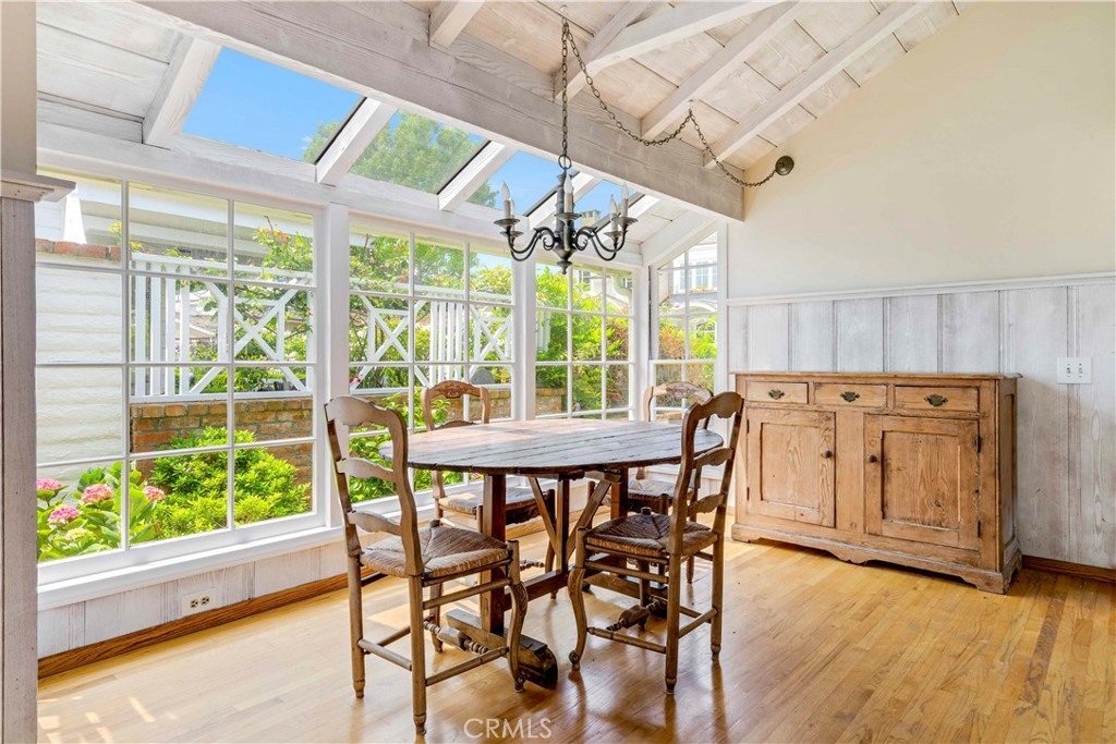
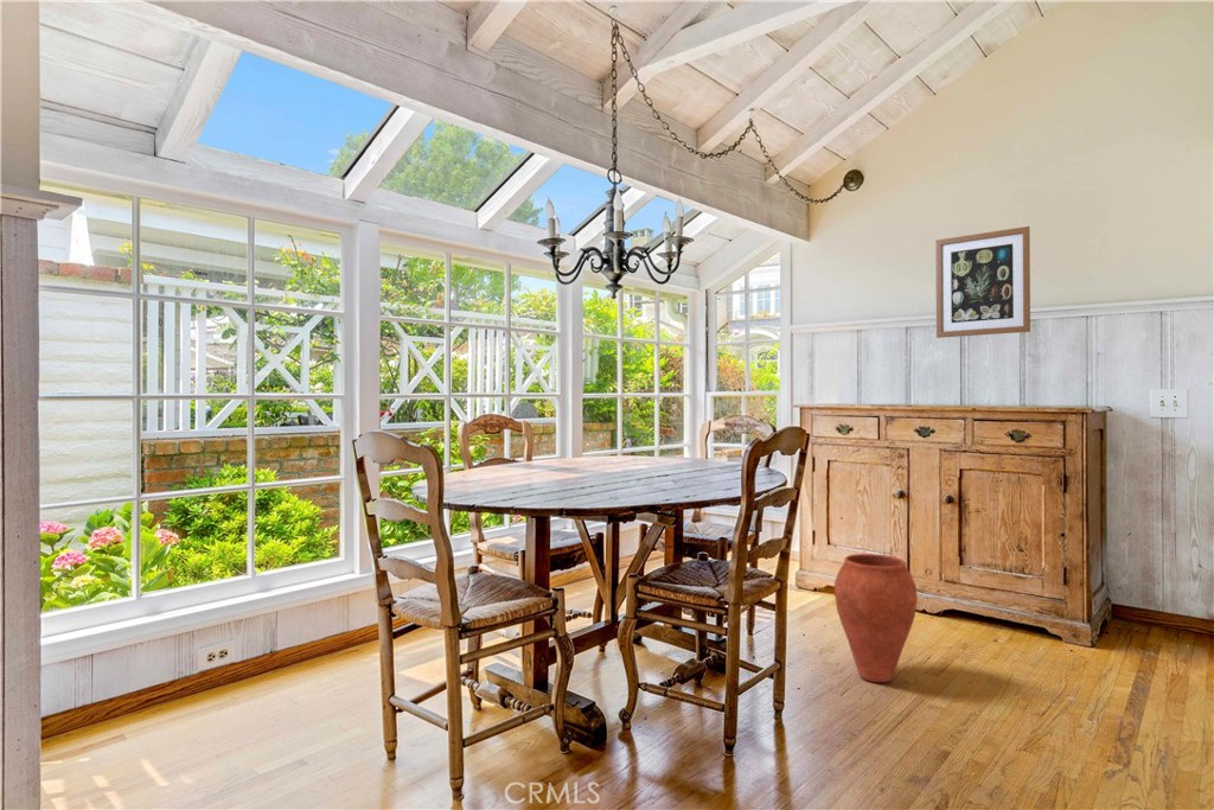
+ wall art [934,225,1031,339]
+ vase [833,553,919,683]
